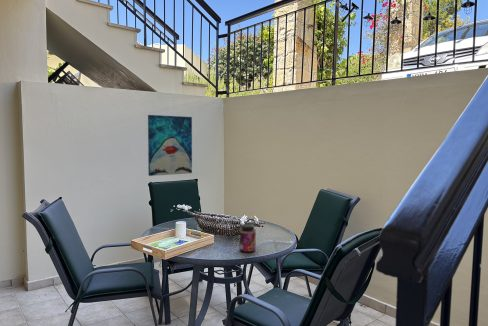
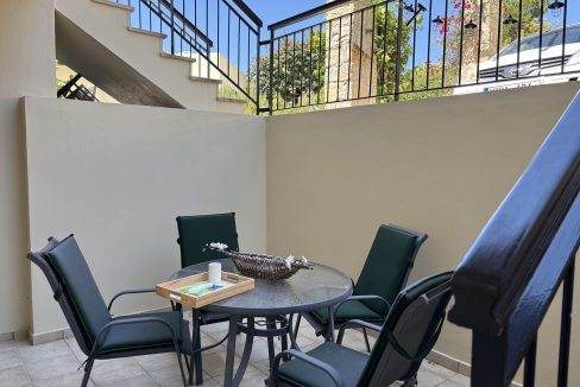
- jar [238,223,257,253]
- wall art [147,114,193,177]
